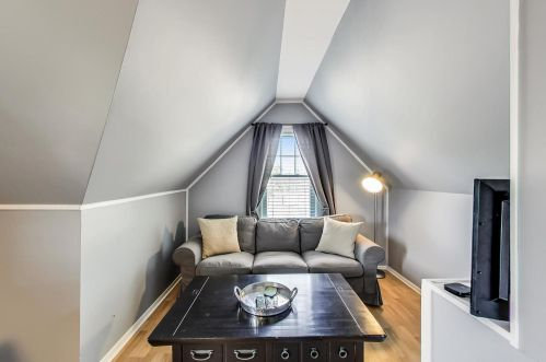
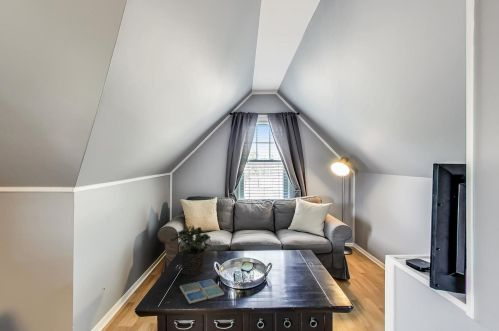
+ drink coaster [179,278,225,304]
+ potted plant [169,223,212,277]
